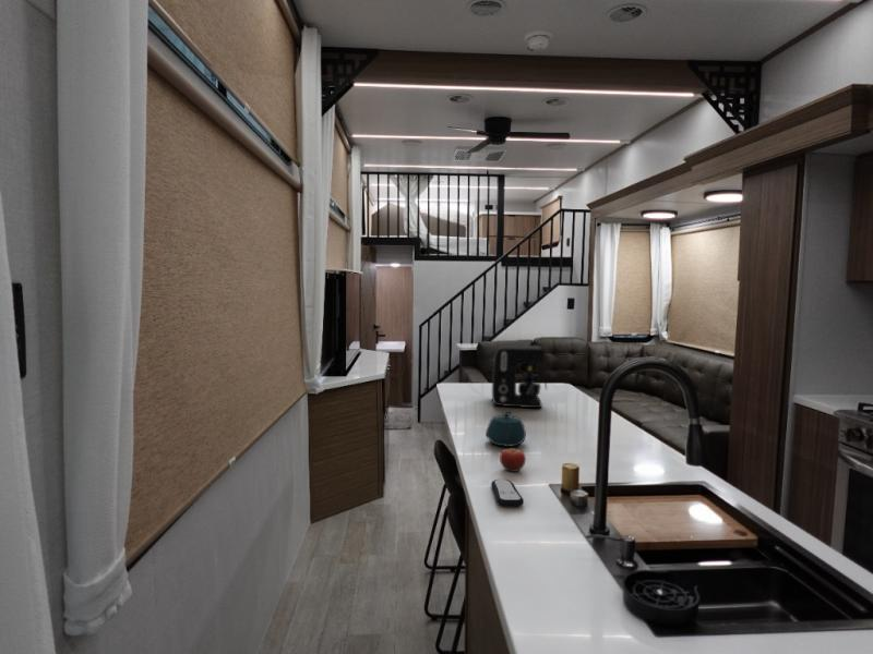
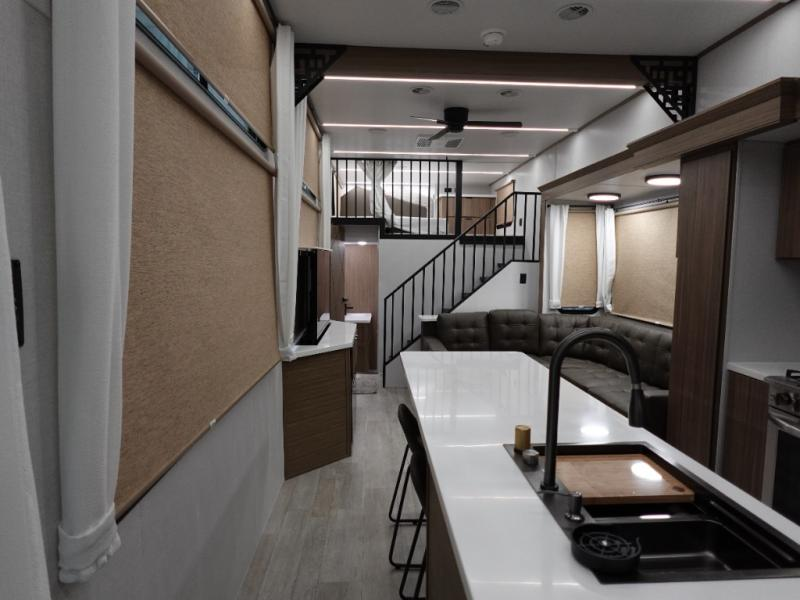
- remote control [490,479,525,508]
- teapot [485,411,527,448]
- coffee maker [491,344,548,409]
- fruit [499,446,527,473]
